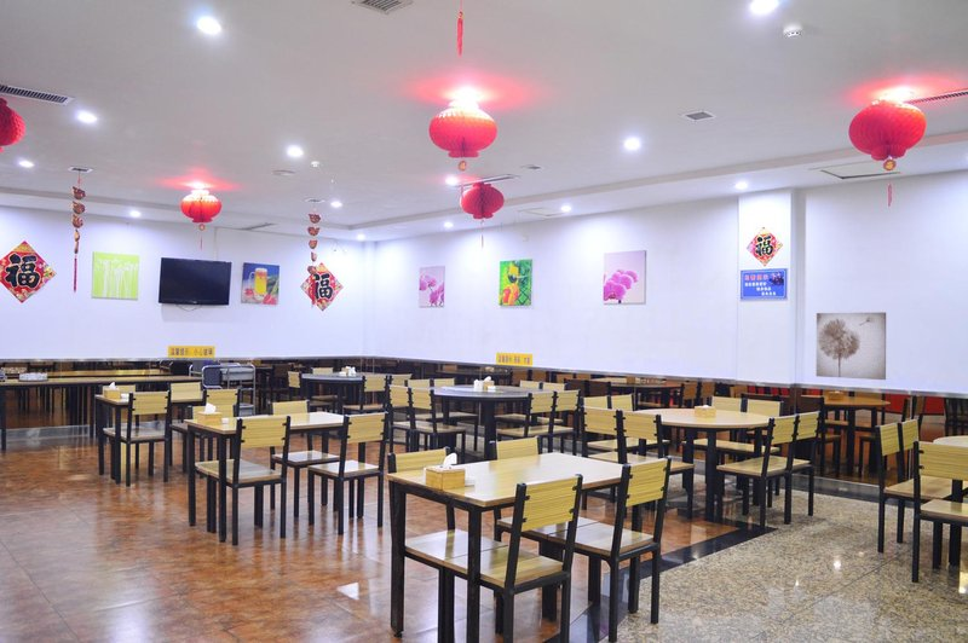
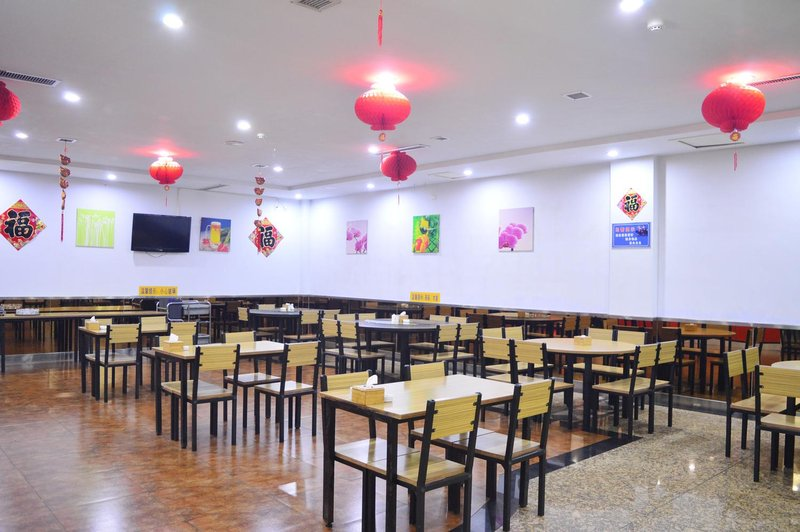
- wall art [816,311,887,381]
